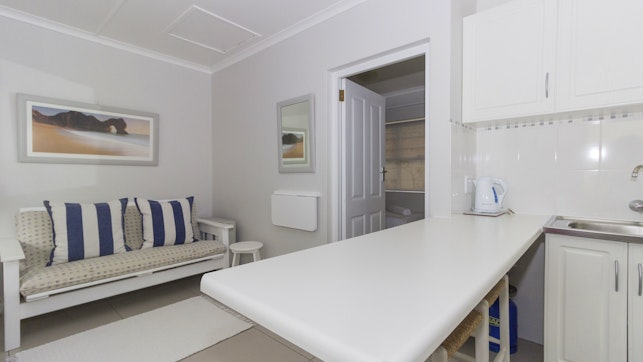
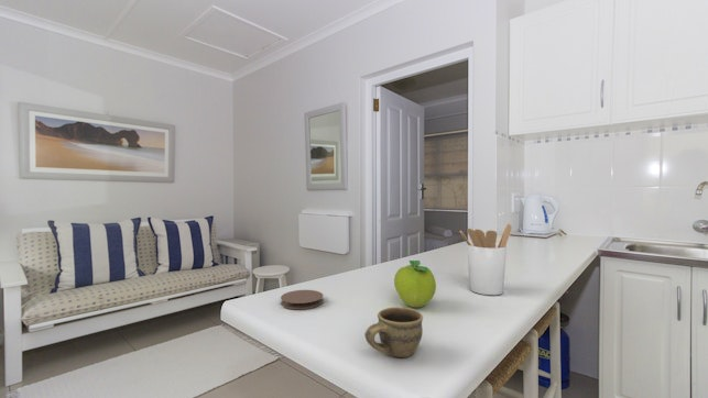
+ fruit [393,259,437,308]
+ cup [364,306,424,358]
+ utensil holder [459,223,513,296]
+ coaster [280,289,325,310]
